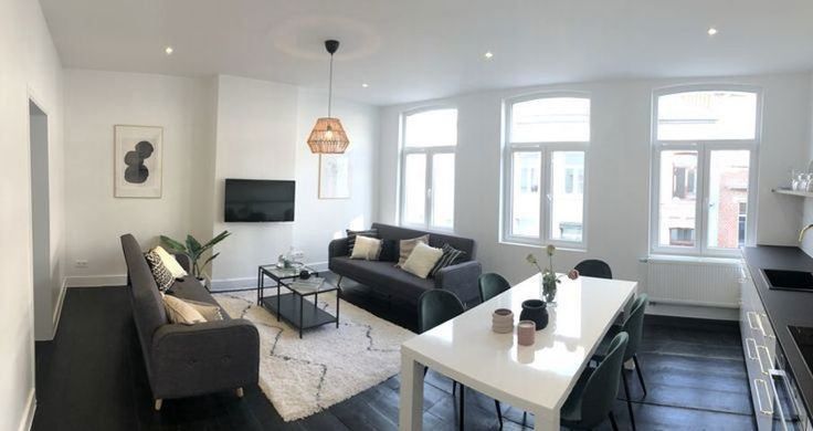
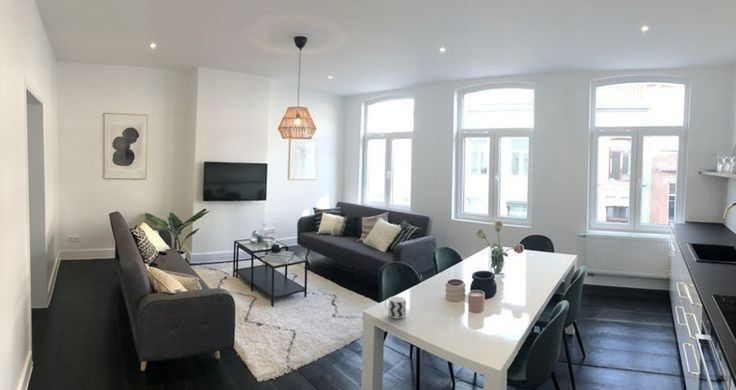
+ cup [384,296,407,319]
